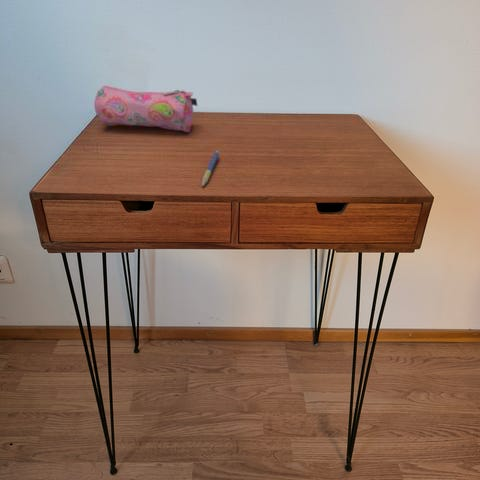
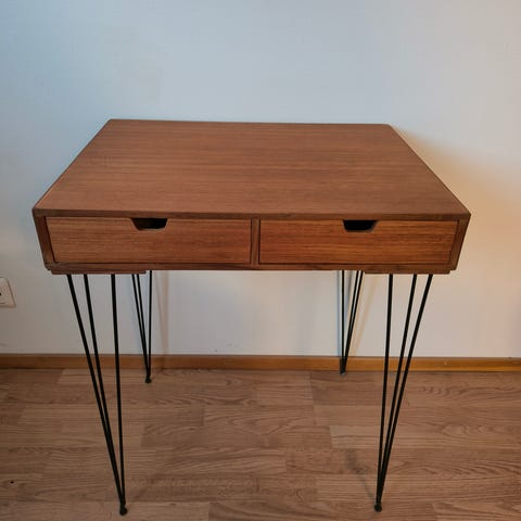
- pencil case [93,85,198,133]
- pen [201,150,220,187]
